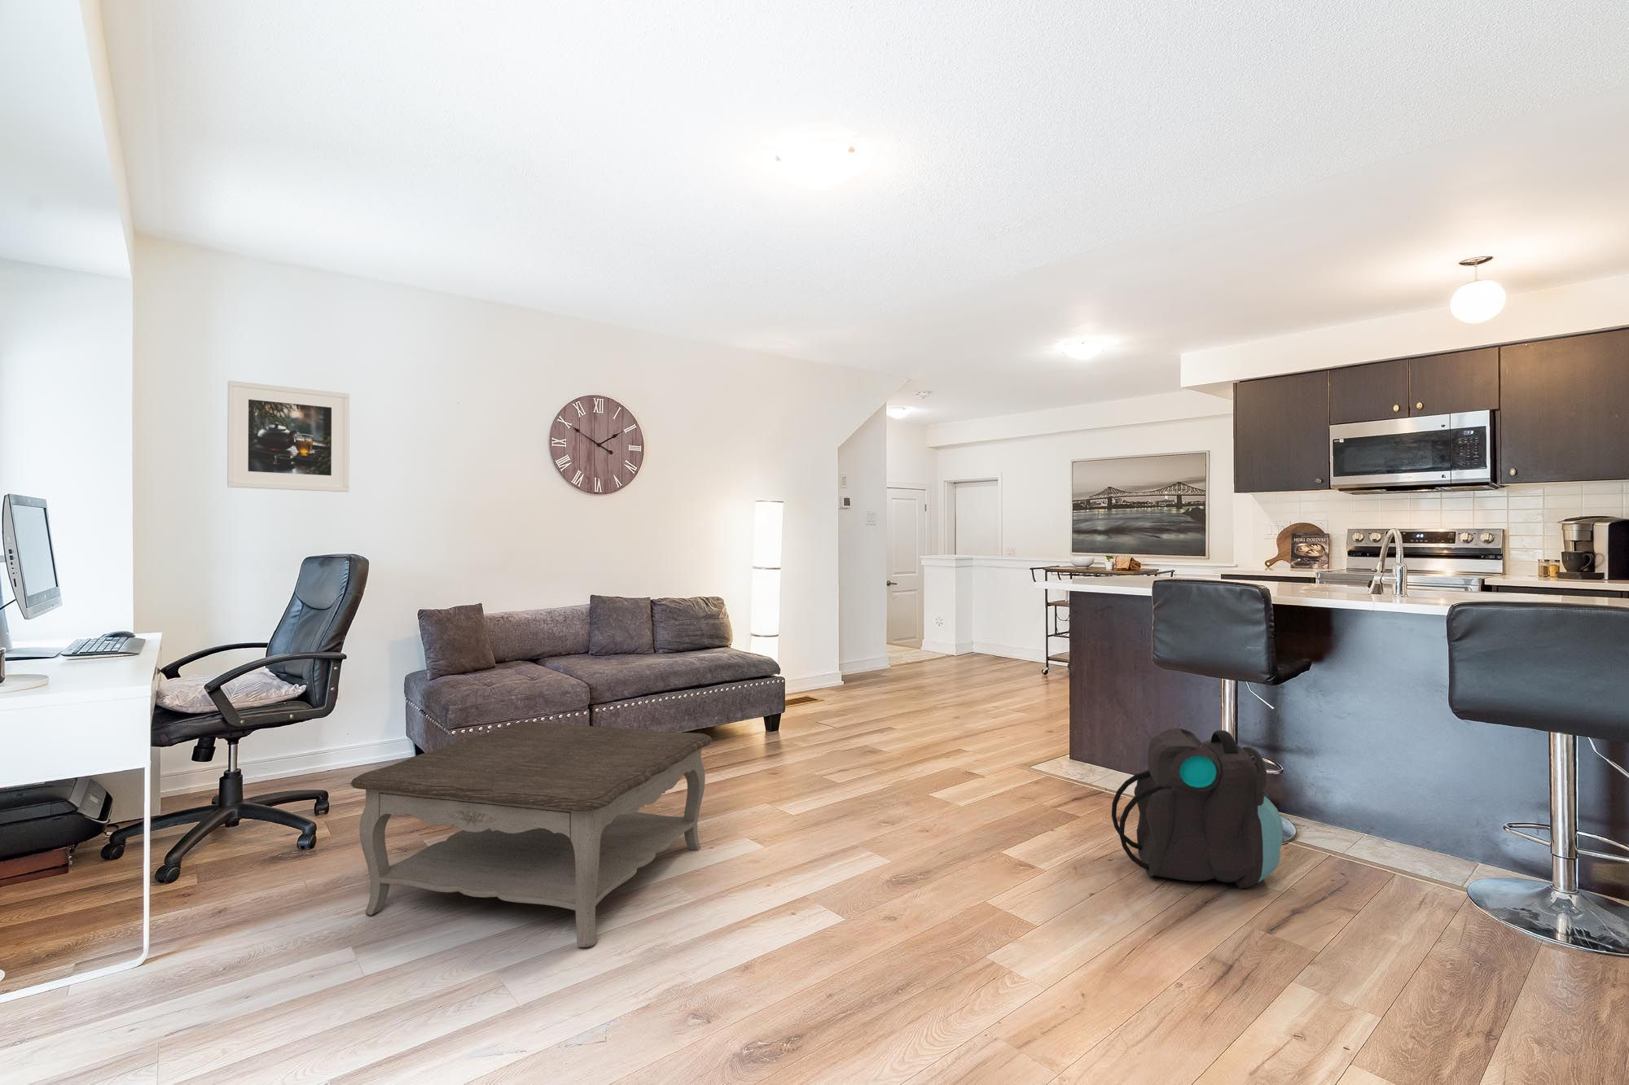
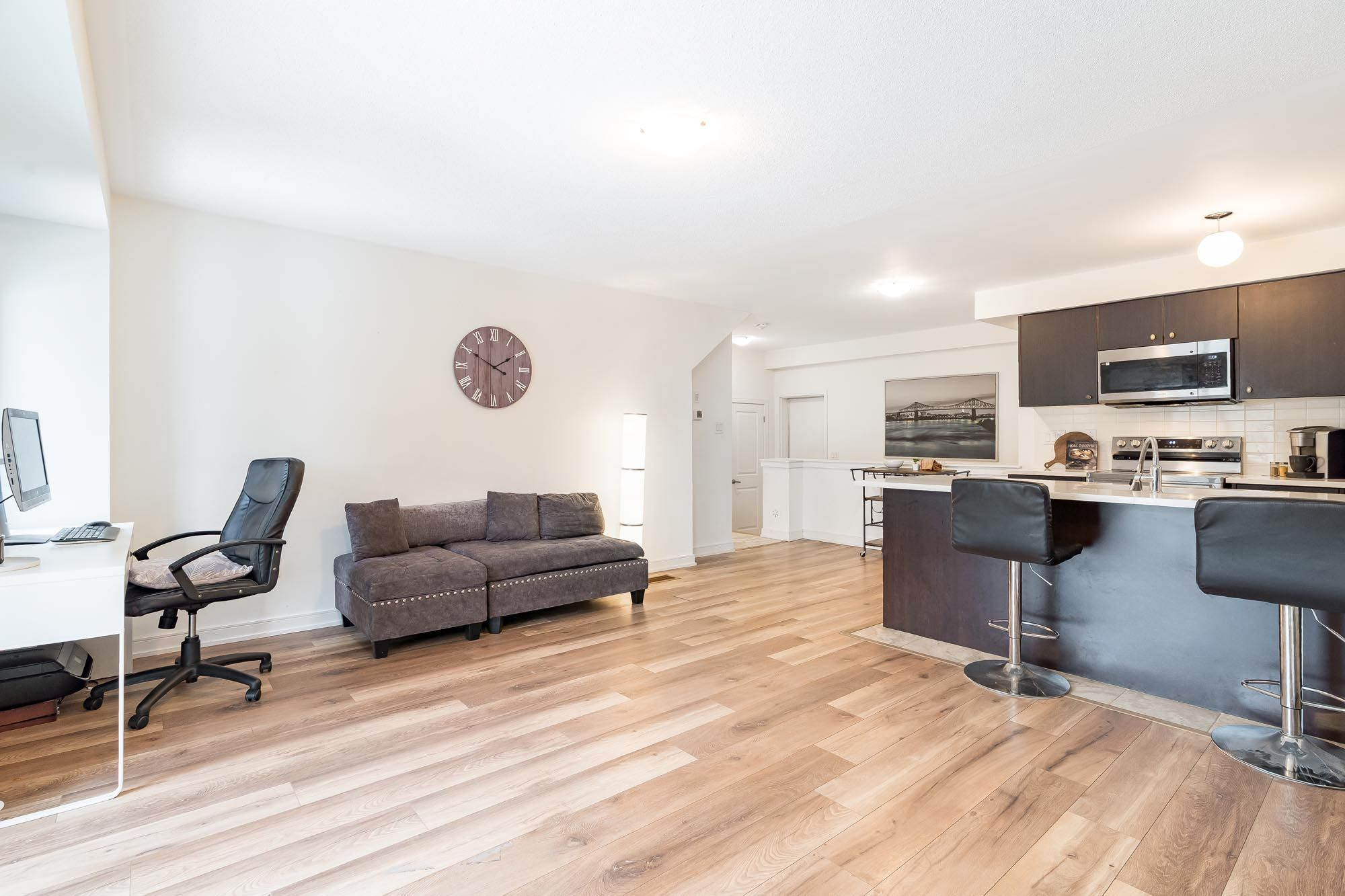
- coffee table [350,722,712,948]
- backpack [1111,728,1284,889]
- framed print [226,380,350,493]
